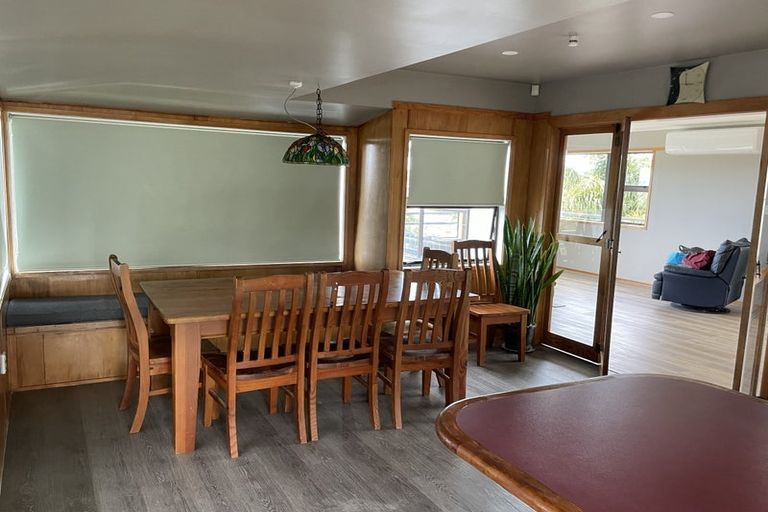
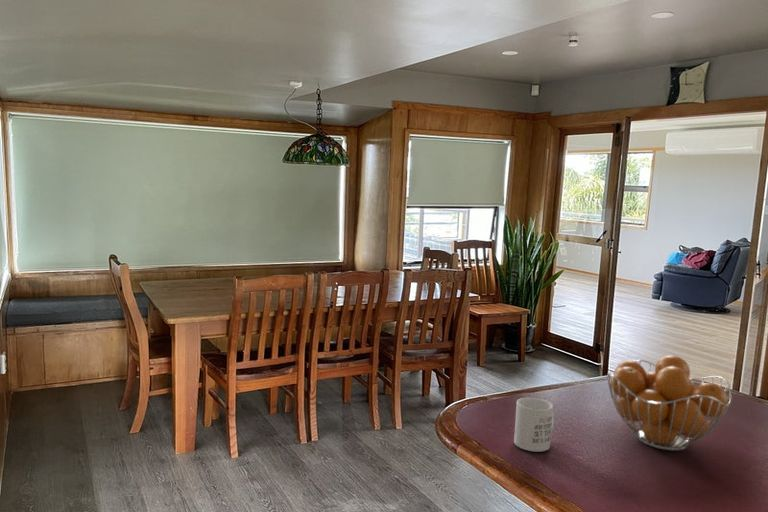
+ fruit basket [606,355,732,452]
+ mug [513,397,556,453]
